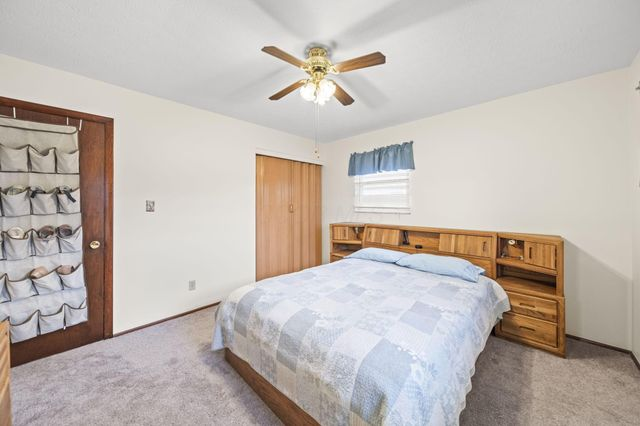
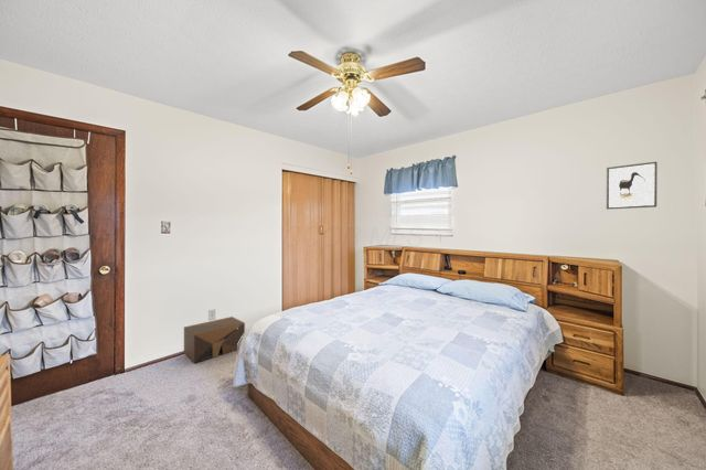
+ cardboard box [183,316,246,364]
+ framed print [606,161,659,211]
